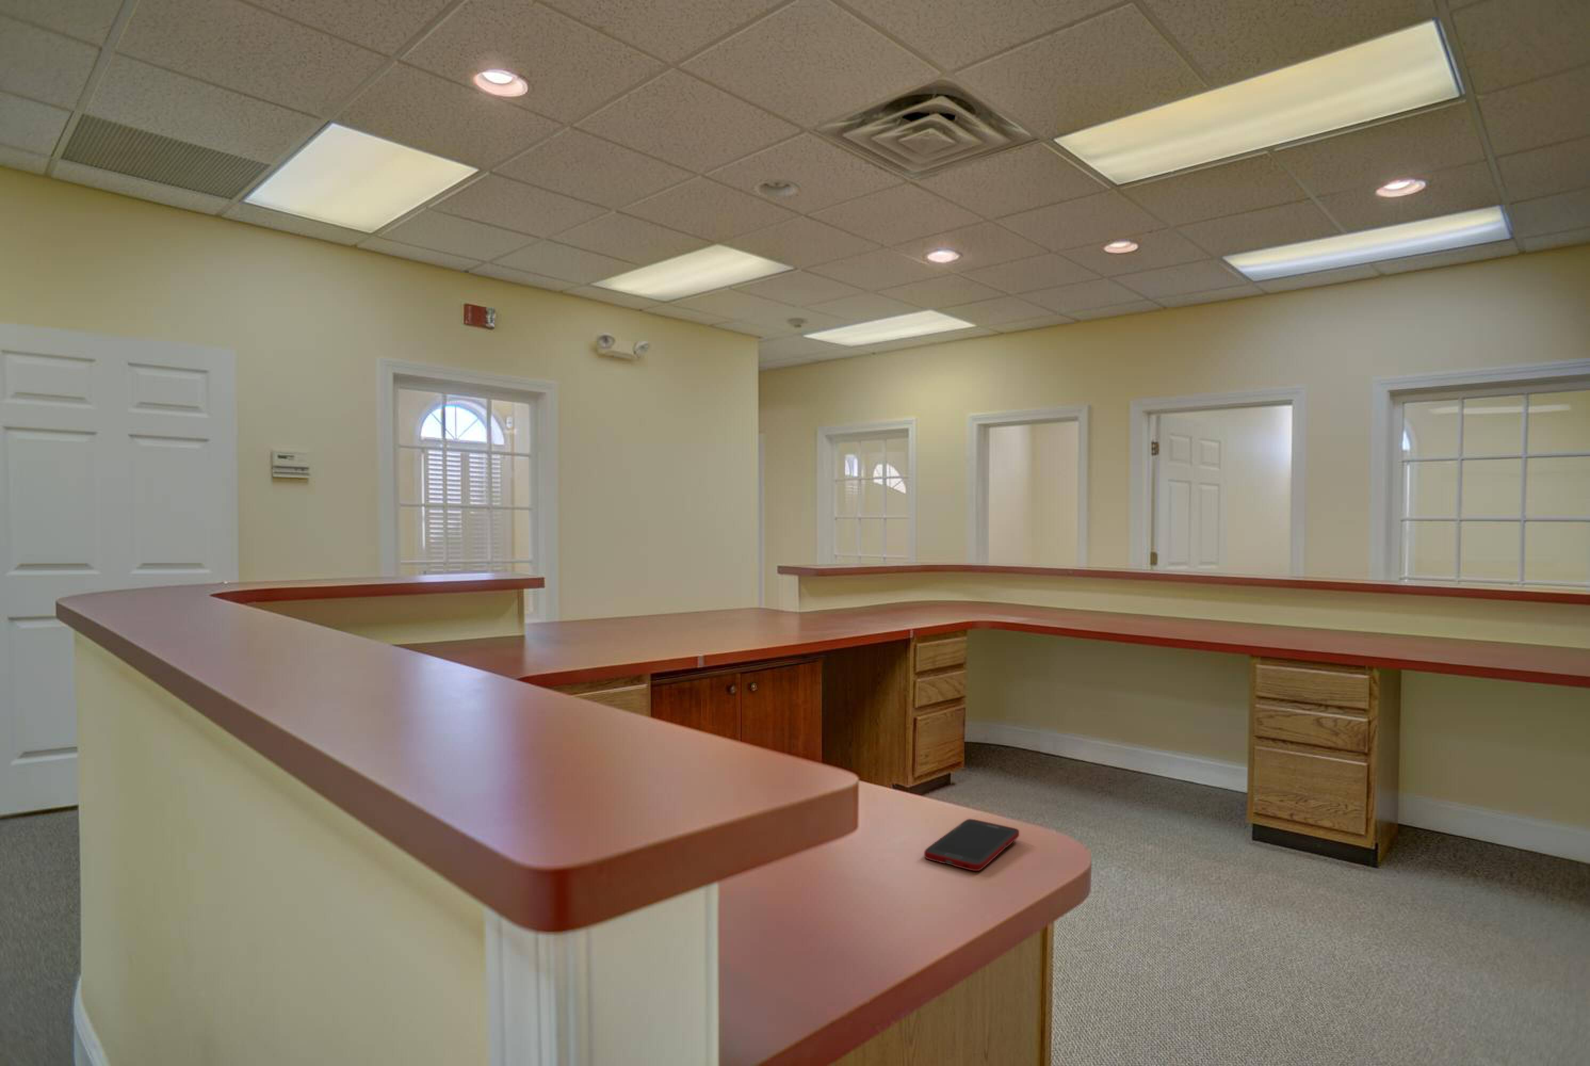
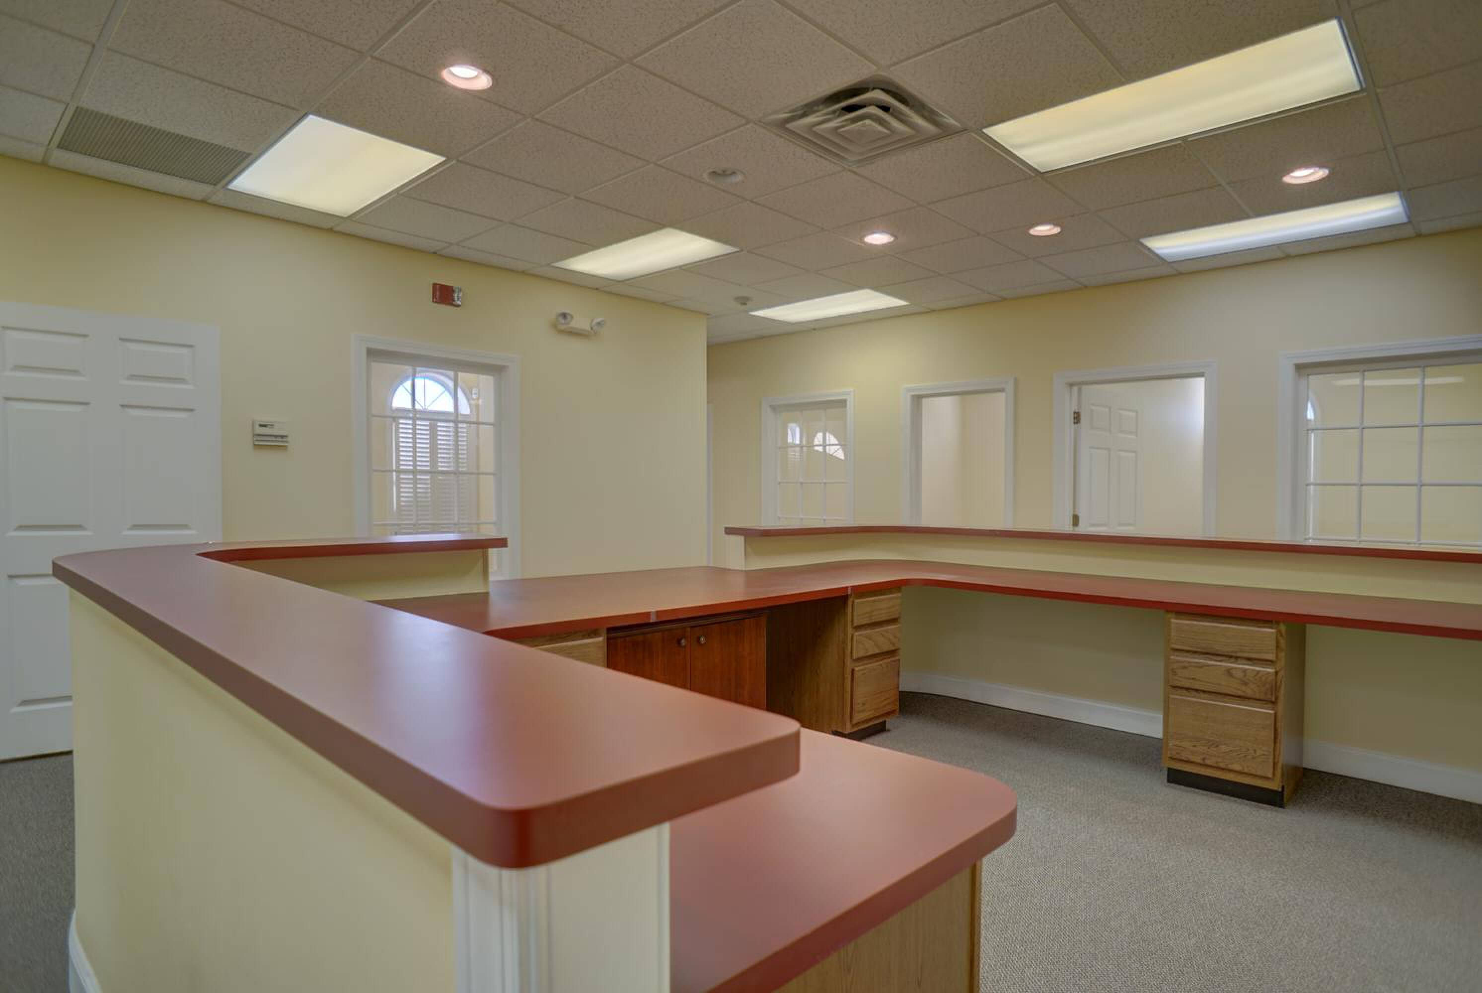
- cell phone [923,819,1020,872]
